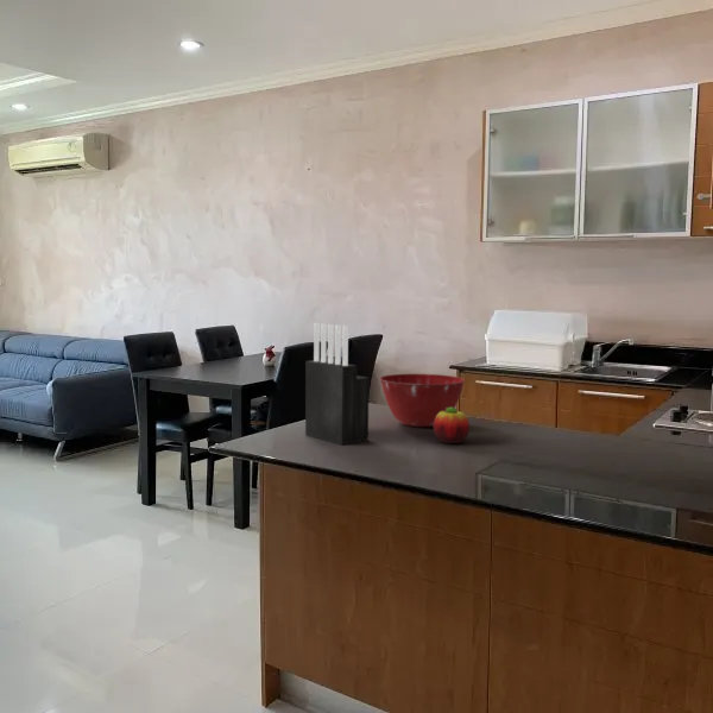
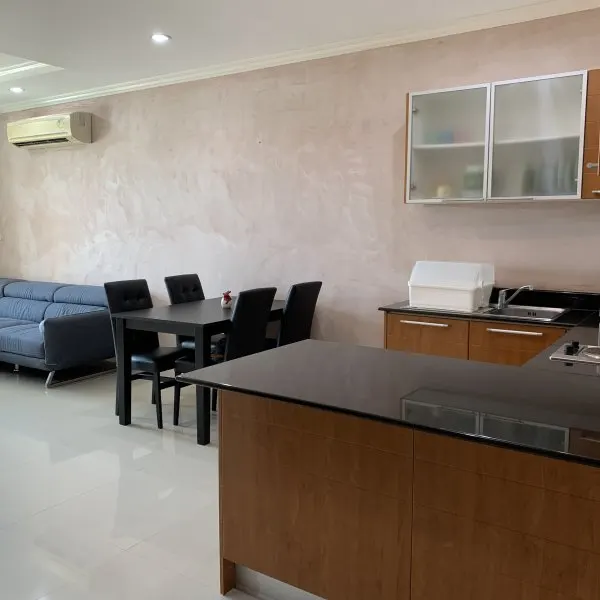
- mixing bowl [379,373,466,428]
- knife block [304,322,371,447]
- fruit [433,408,471,444]
